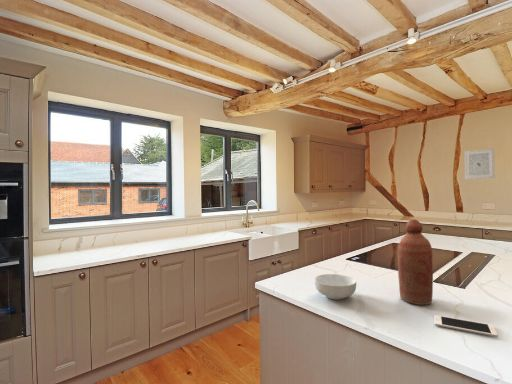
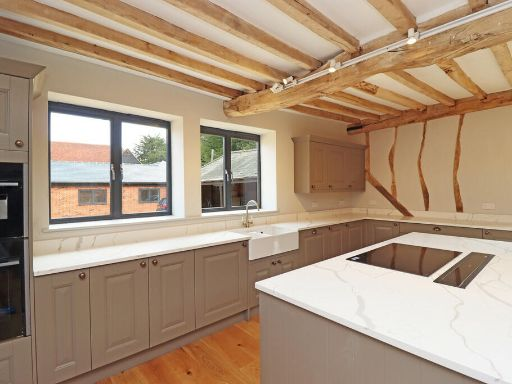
- wall art [464,147,496,180]
- bottle [397,218,434,306]
- cell phone [433,314,499,338]
- cereal bowl [314,273,357,300]
